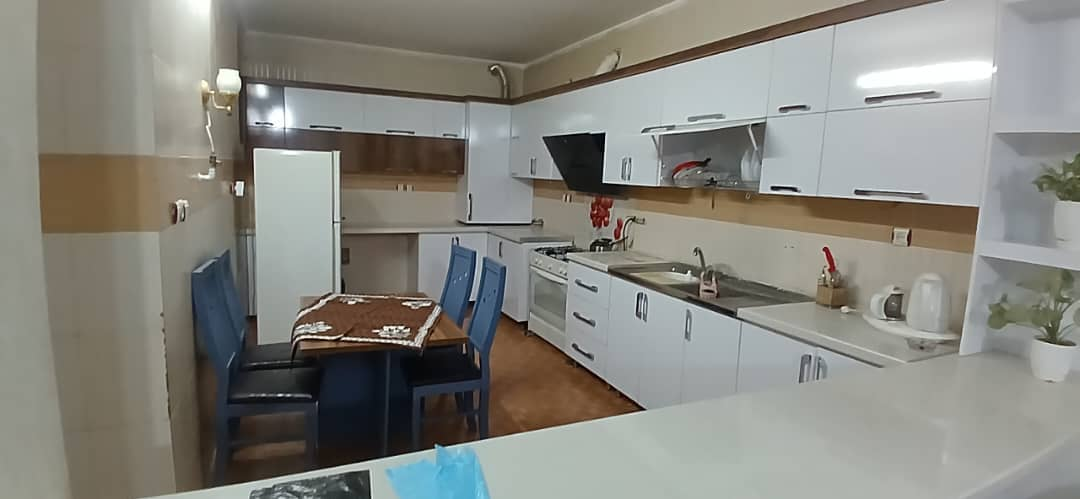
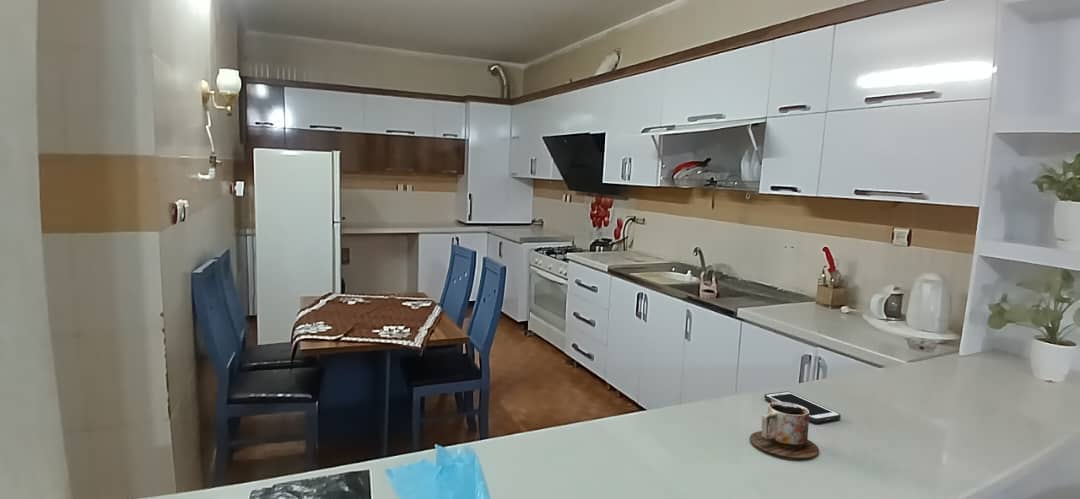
+ cell phone [763,390,841,423]
+ mug [749,402,820,459]
